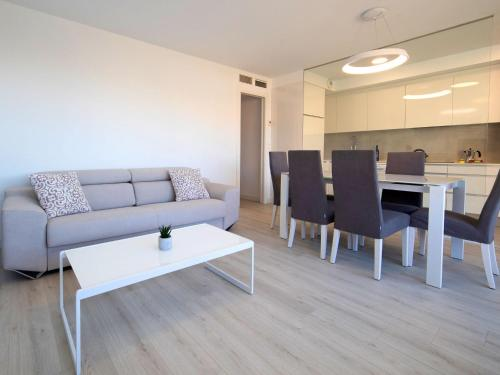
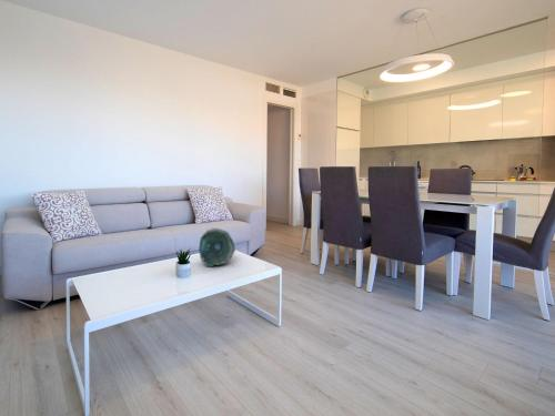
+ decorative bowl [198,227,236,267]
